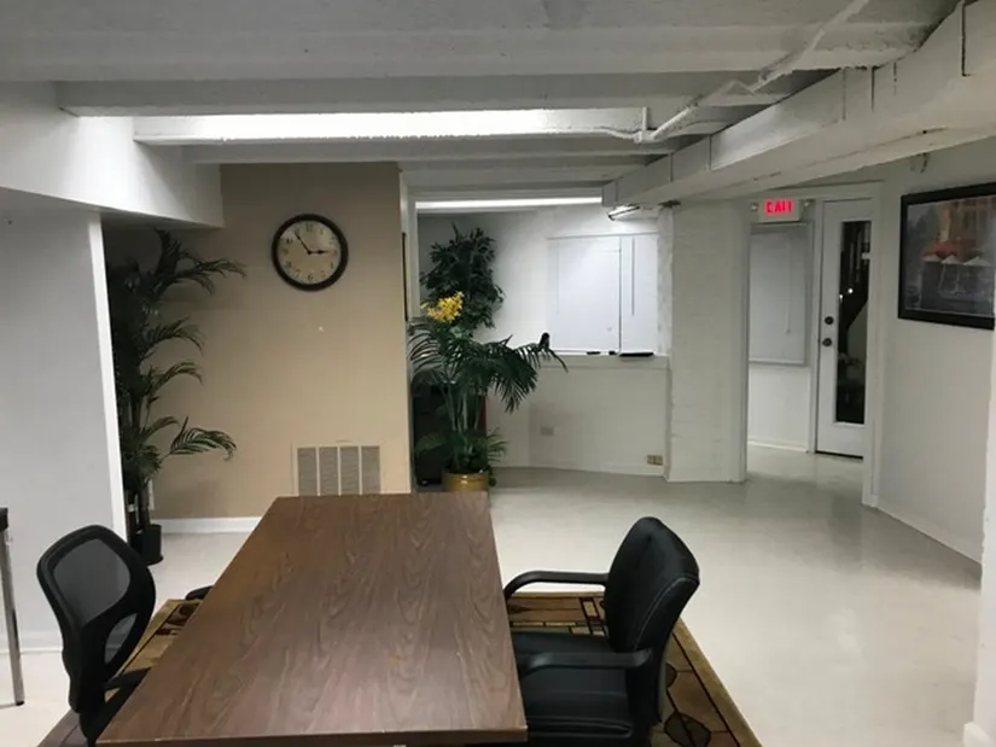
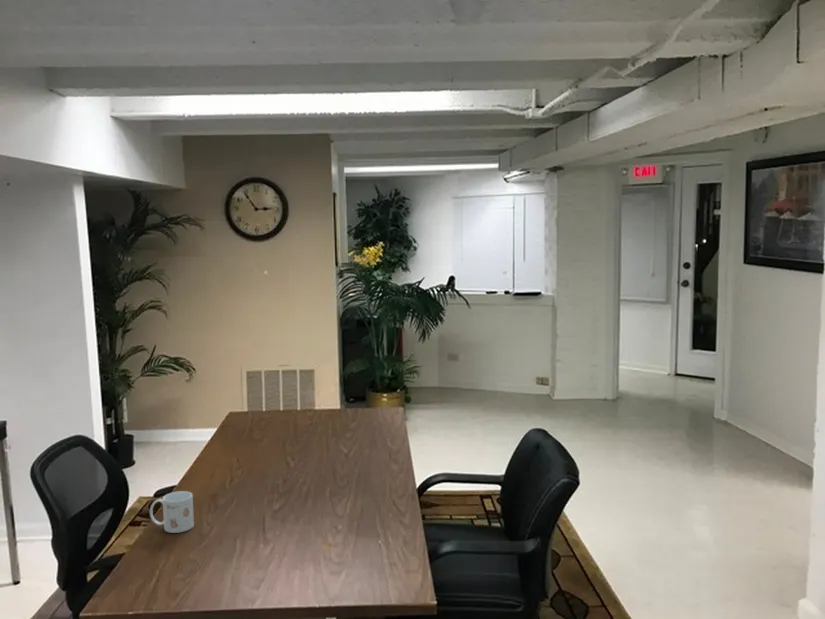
+ mug [149,490,195,534]
